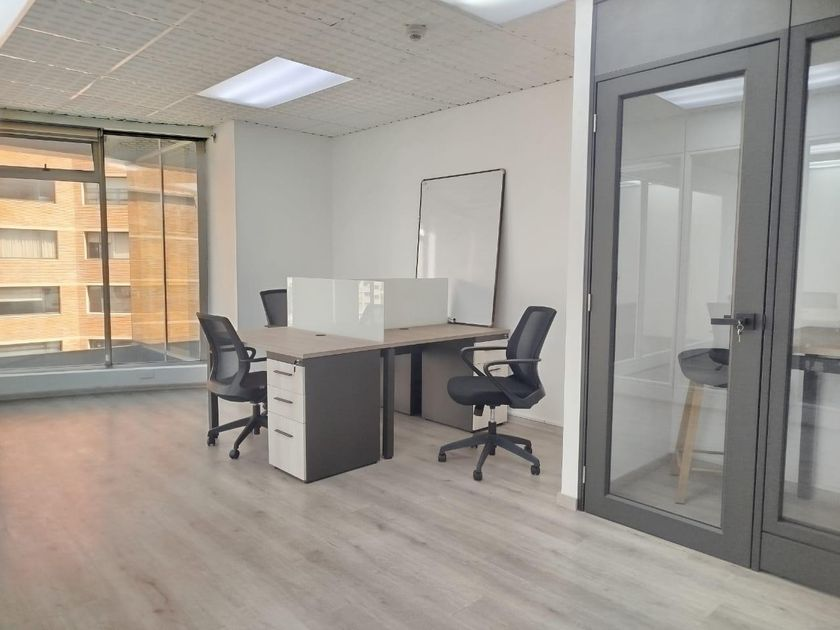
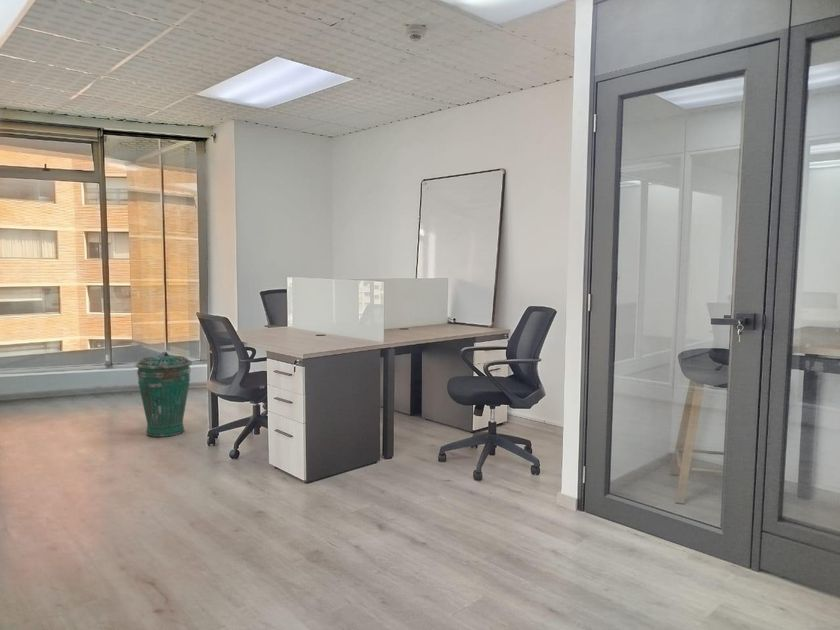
+ trash can [134,351,193,438]
